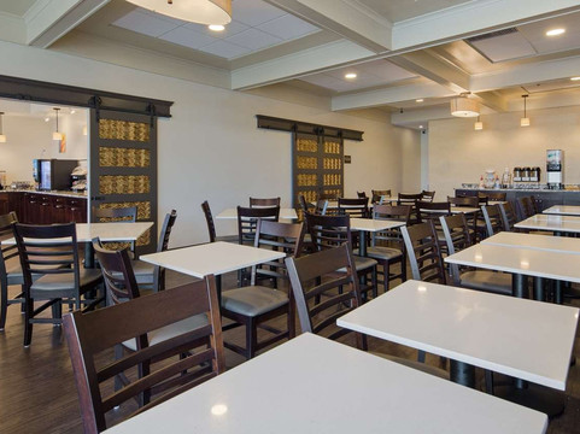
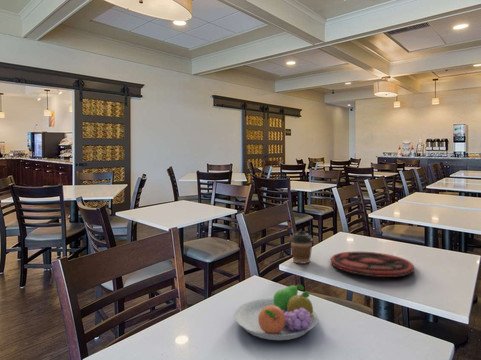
+ coffee cup [289,230,314,265]
+ plate [330,251,415,278]
+ fruit bowl [233,284,319,341]
